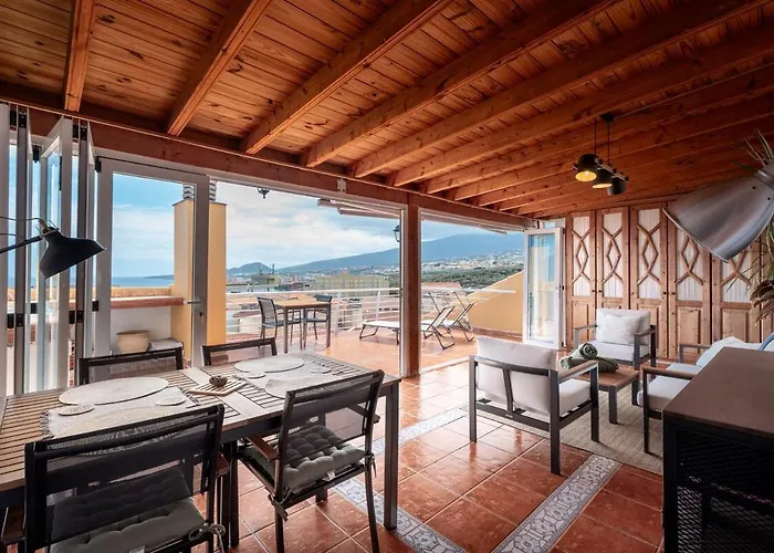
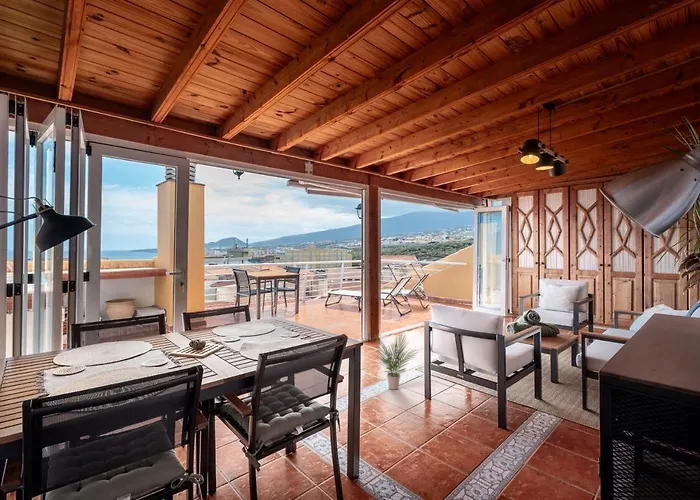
+ potted plant [374,333,419,391]
